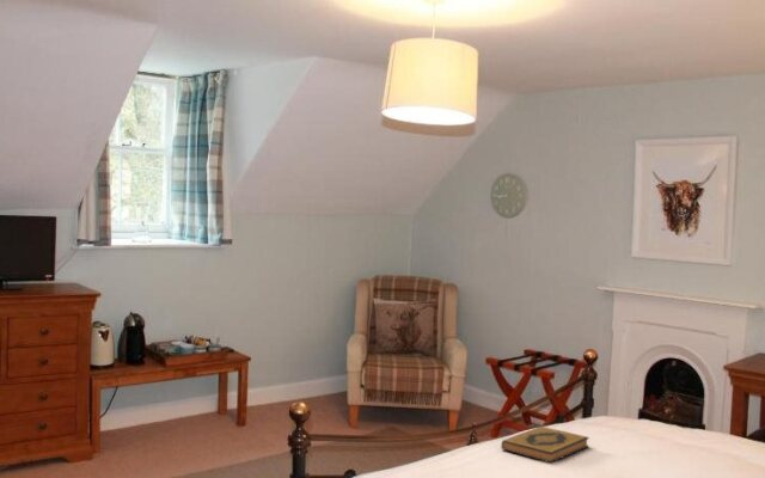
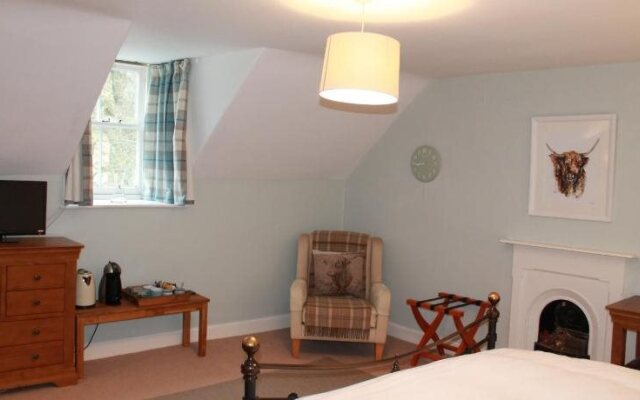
- hardback book [500,425,590,465]
